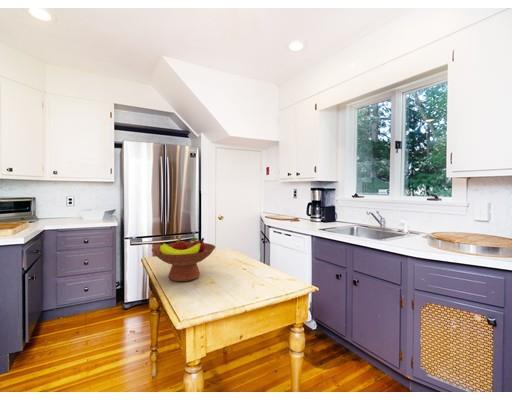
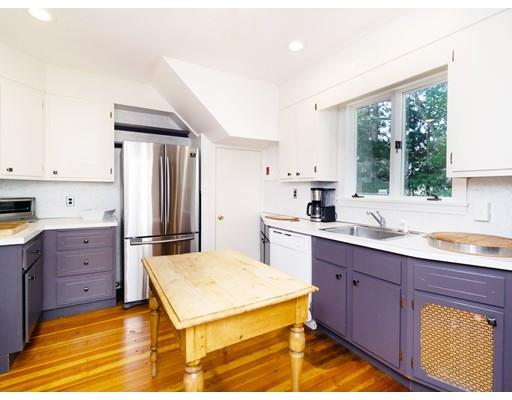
- fruit bowl [151,237,216,282]
